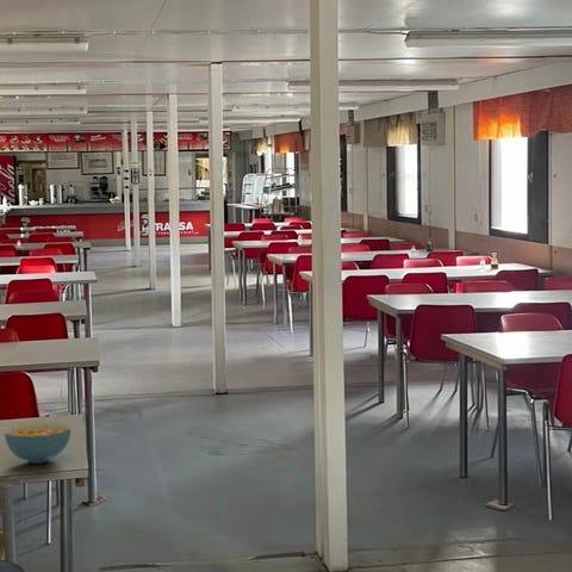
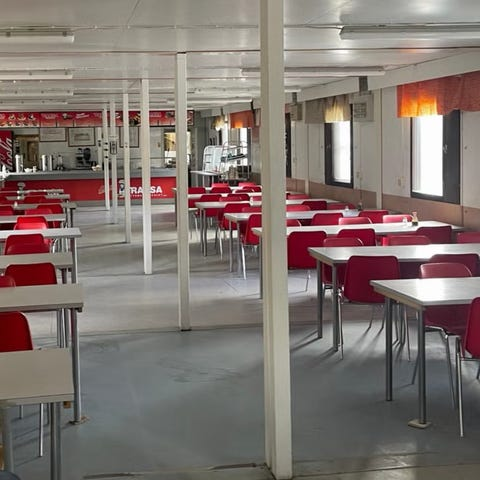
- cereal bowl [2,421,72,465]
